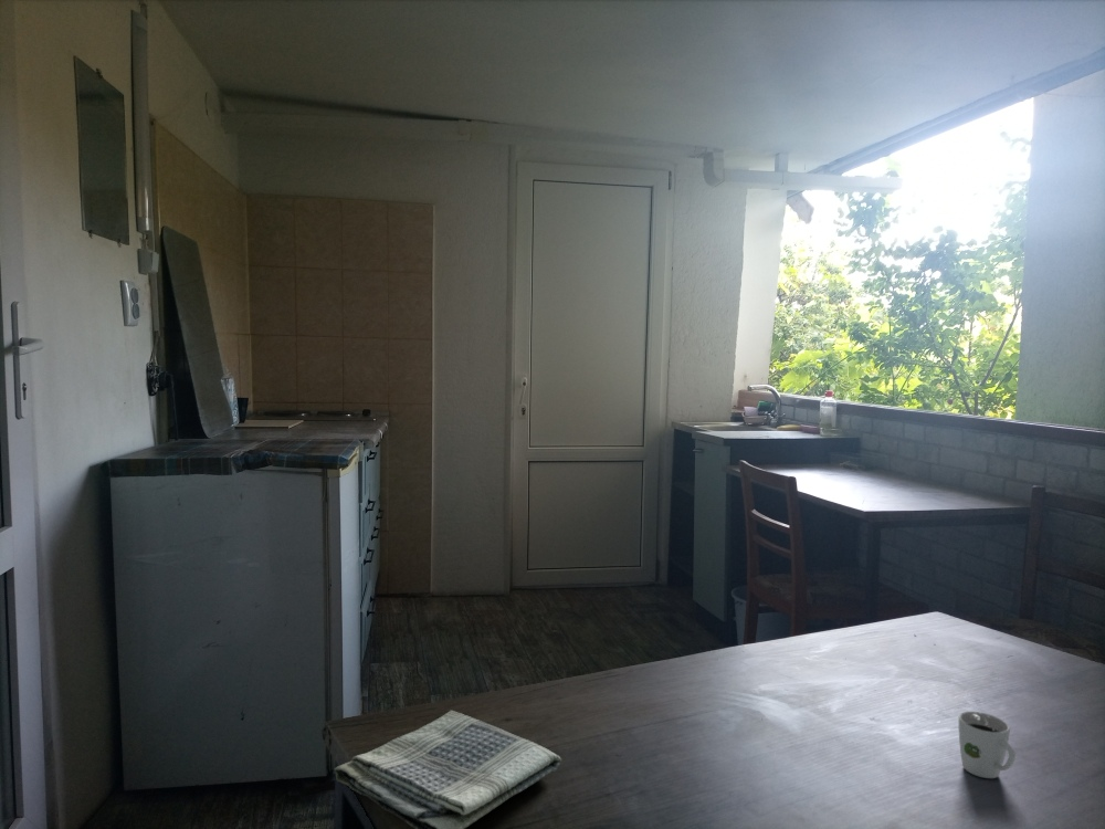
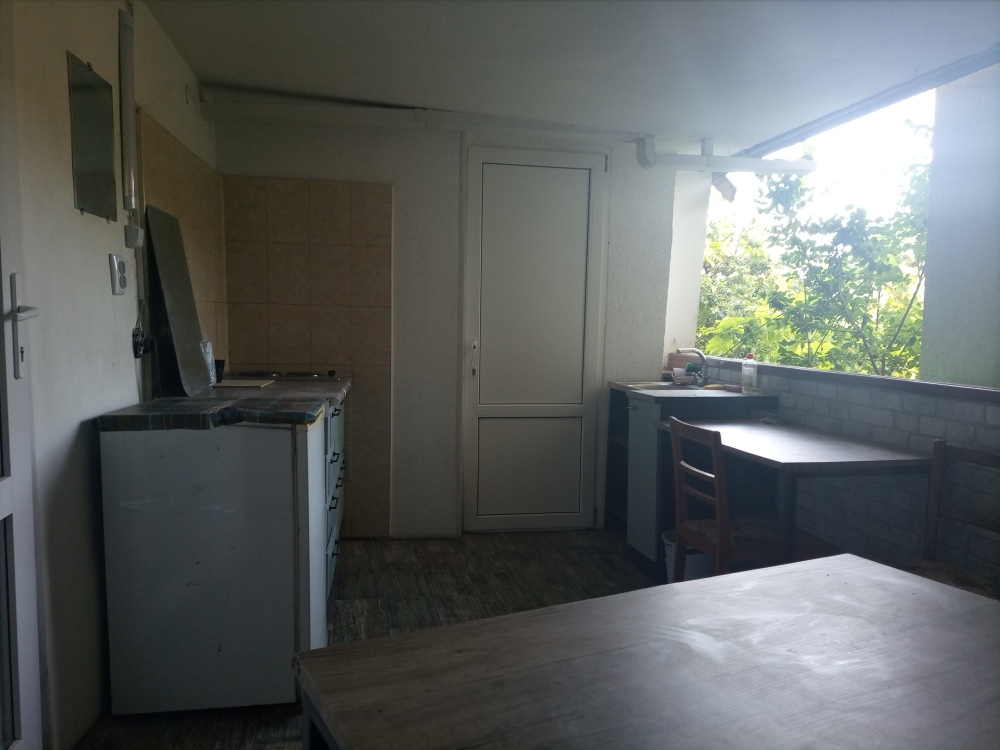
- cup [958,711,1017,779]
- dish towel [333,710,562,829]
